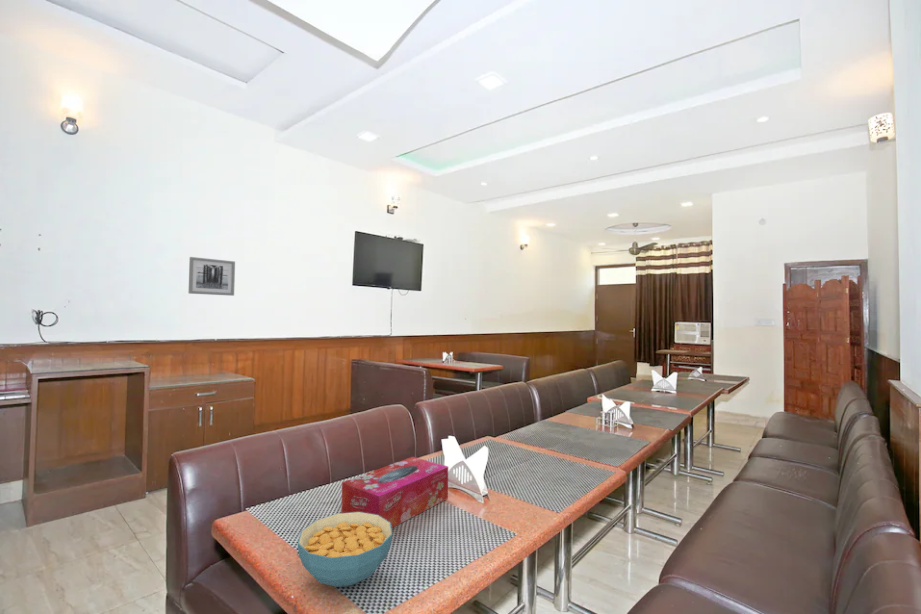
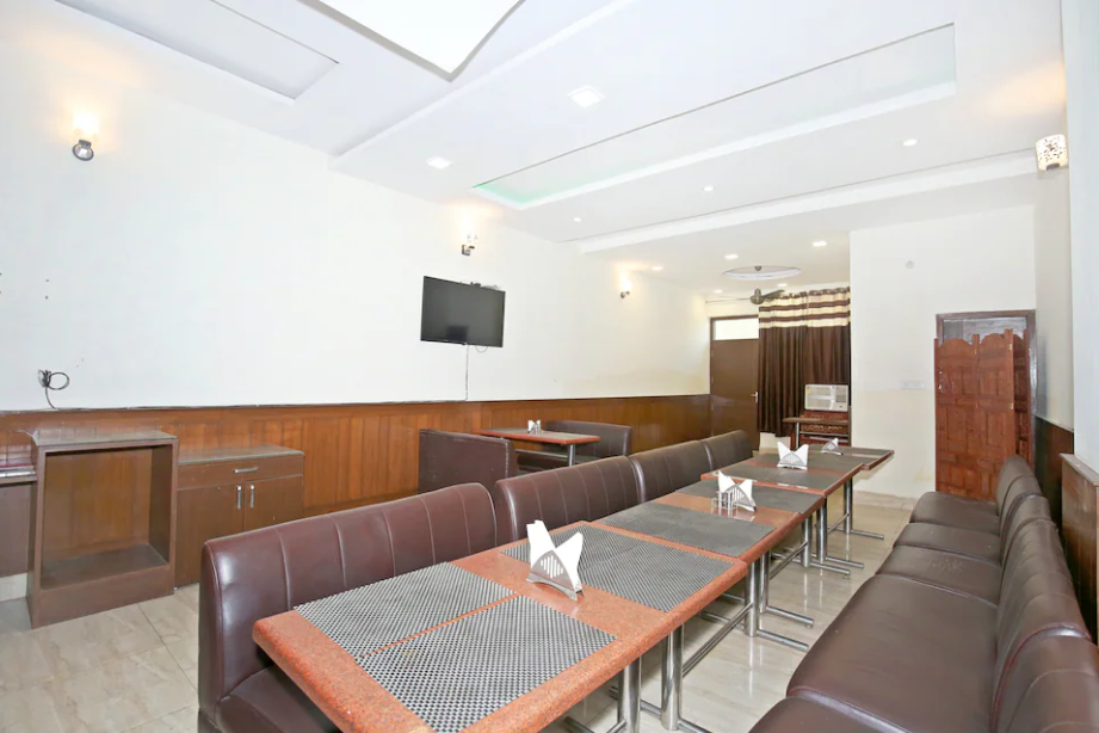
- wall art [188,256,236,297]
- cereal bowl [297,512,393,588]
- tissue box [340,456,449,529]
